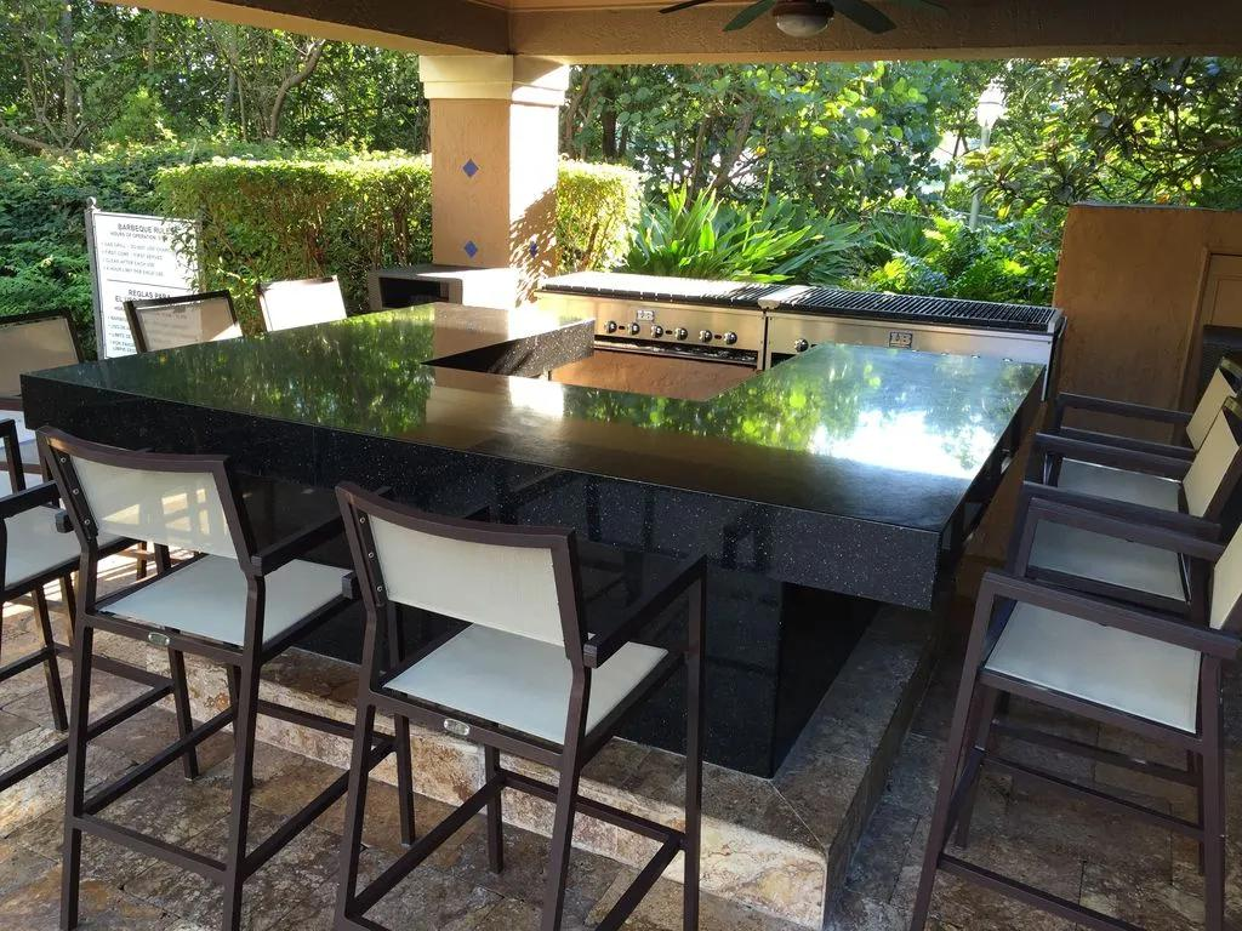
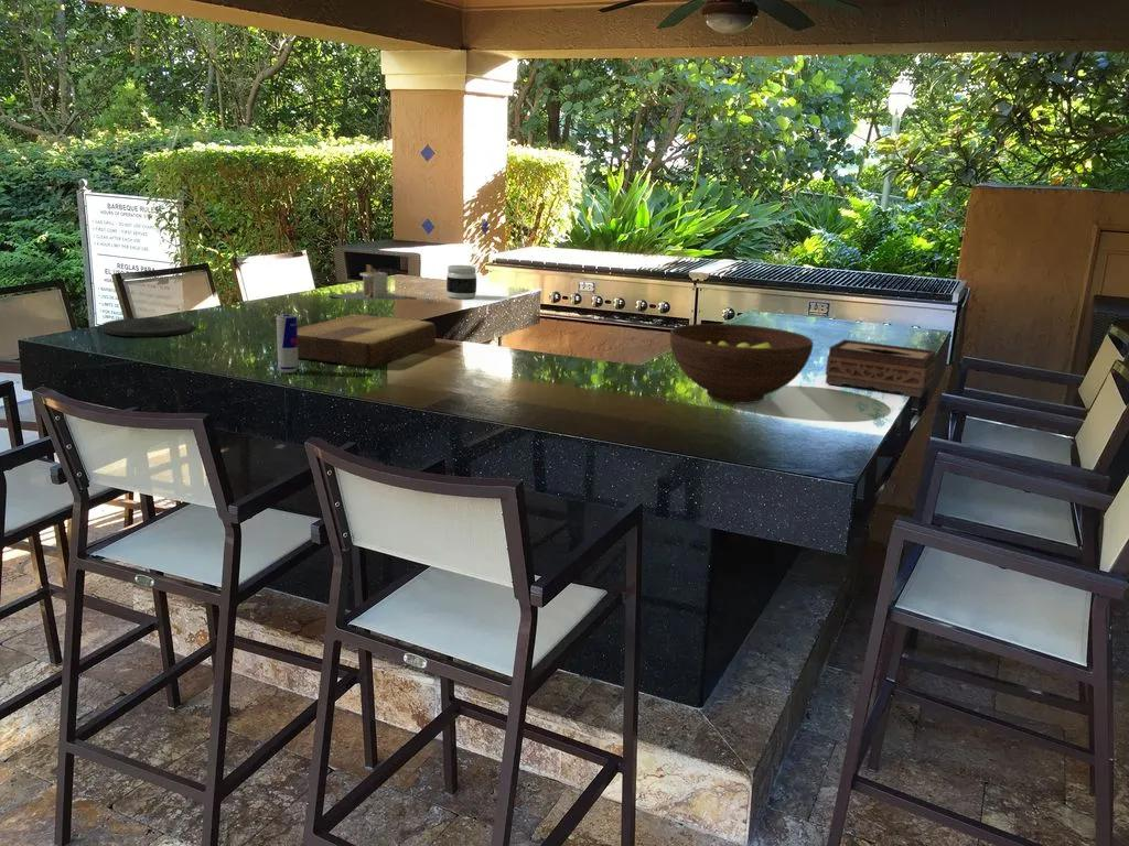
+ plate [100,316,192,338]
+ cutting board [298,313,438,368]
+ fruit bowl [669,323,815,405]
+ beverage can [276,313,299,373]
+ tissue box [825,338,937,399]
+ jar [445,264,477,300]
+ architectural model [327,263,412,301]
